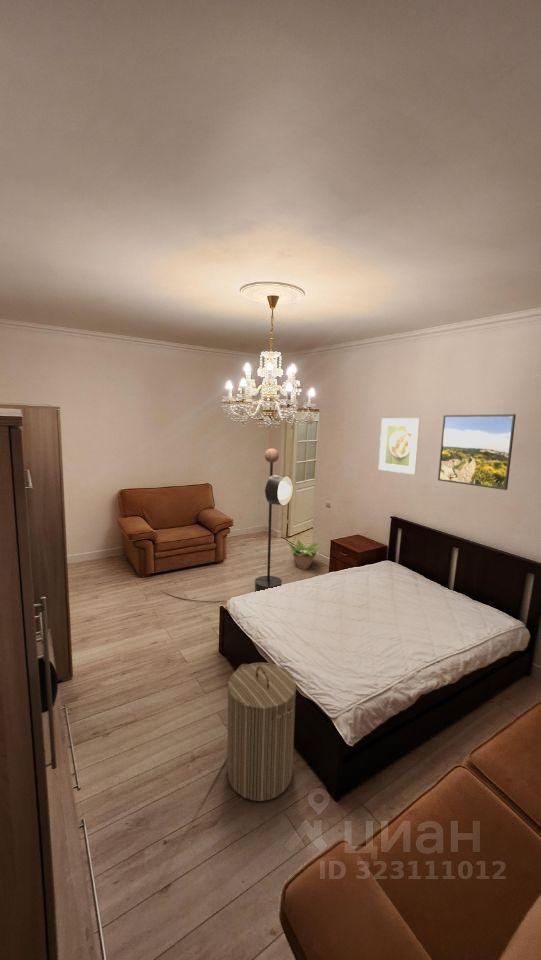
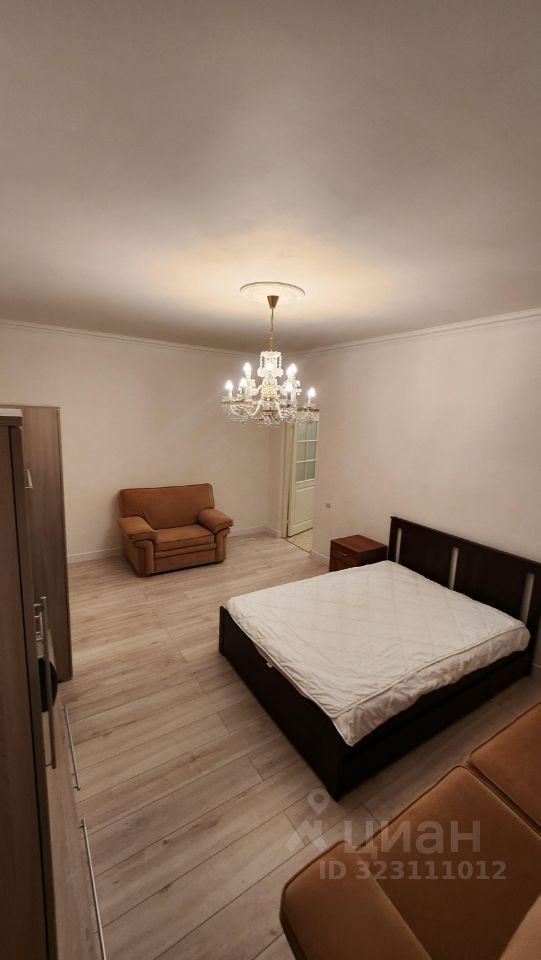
- laundry hamper [226,662,297,802]
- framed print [378,417,421,475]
- decorative plant [286,538,326,570]
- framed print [437,413,517,491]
- floor lamp [162,447,294,603]
